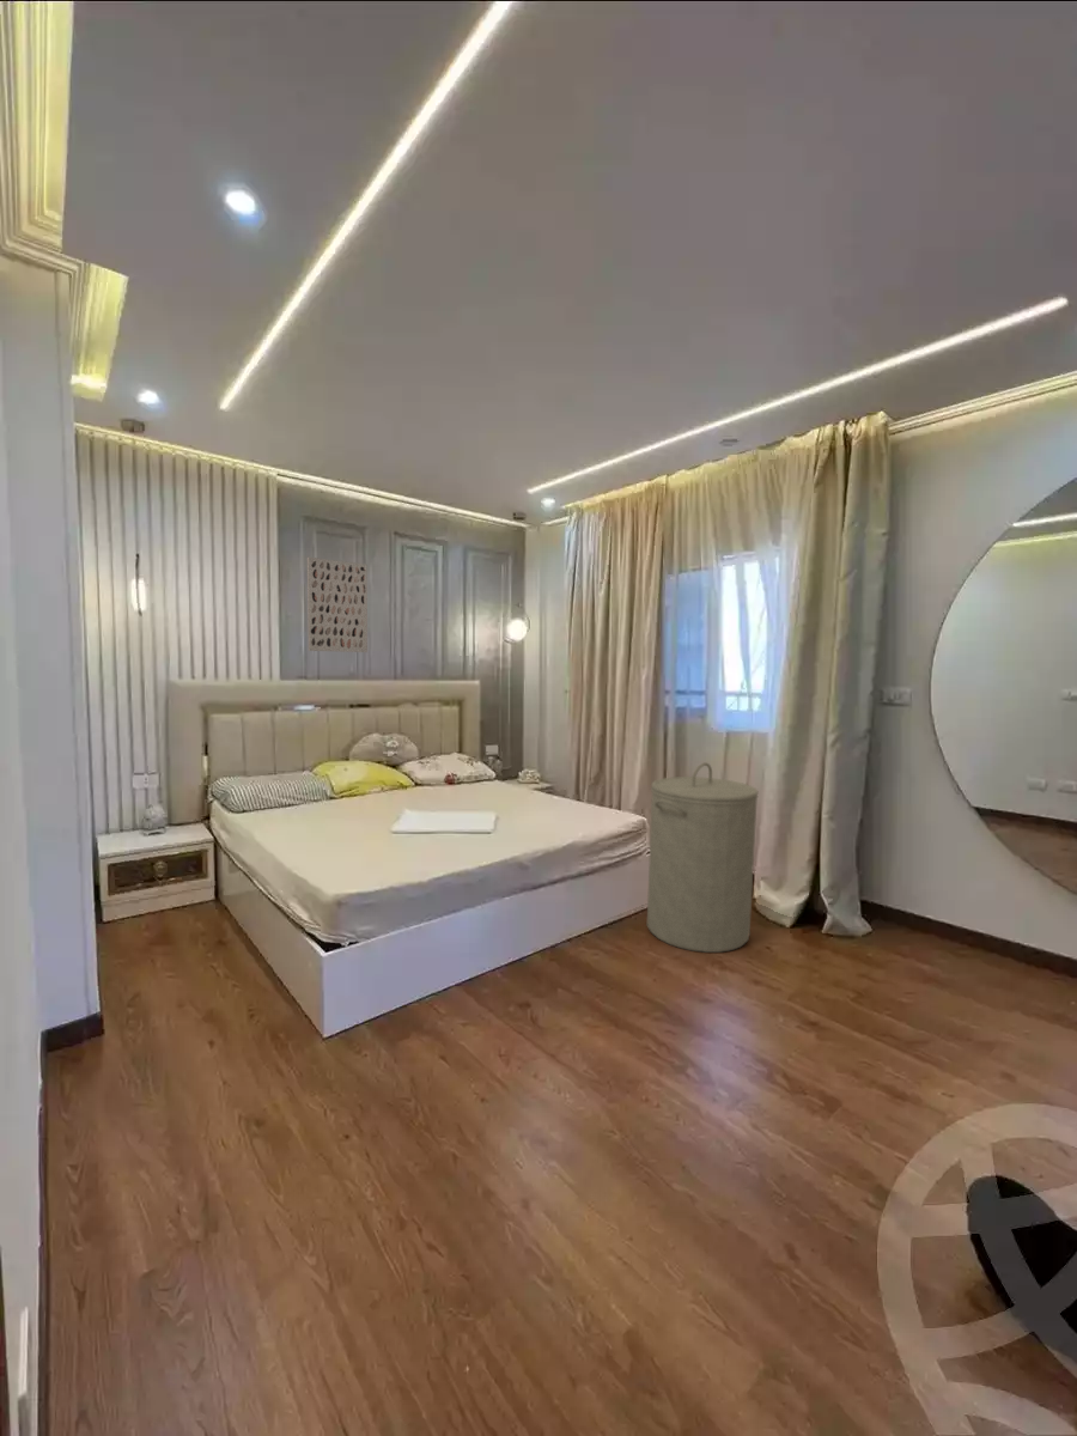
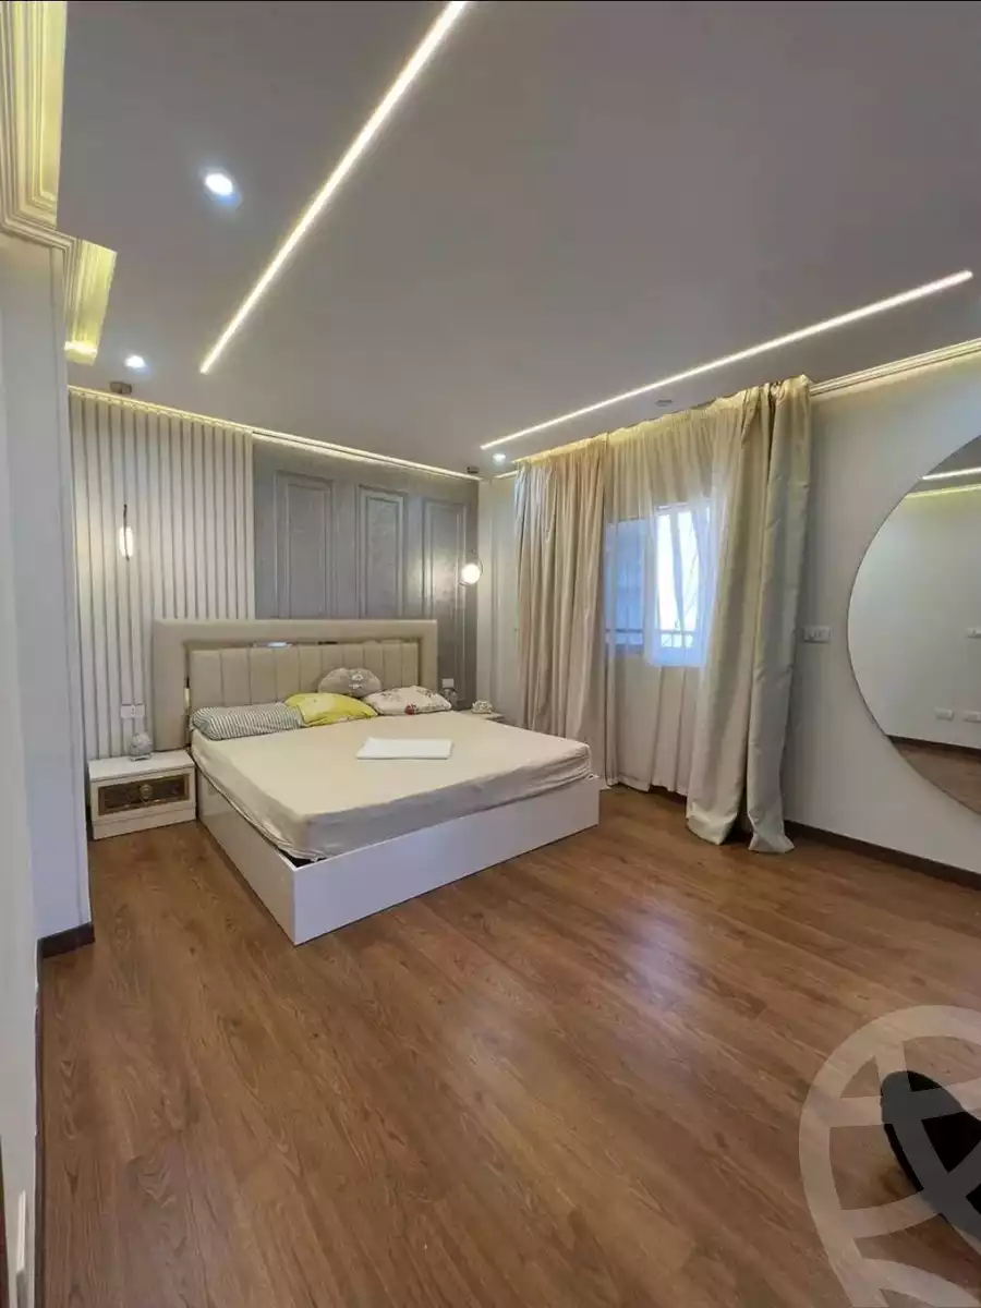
- laundry hamper [646,761,760,954]
- wall art [306,556,369,653]
